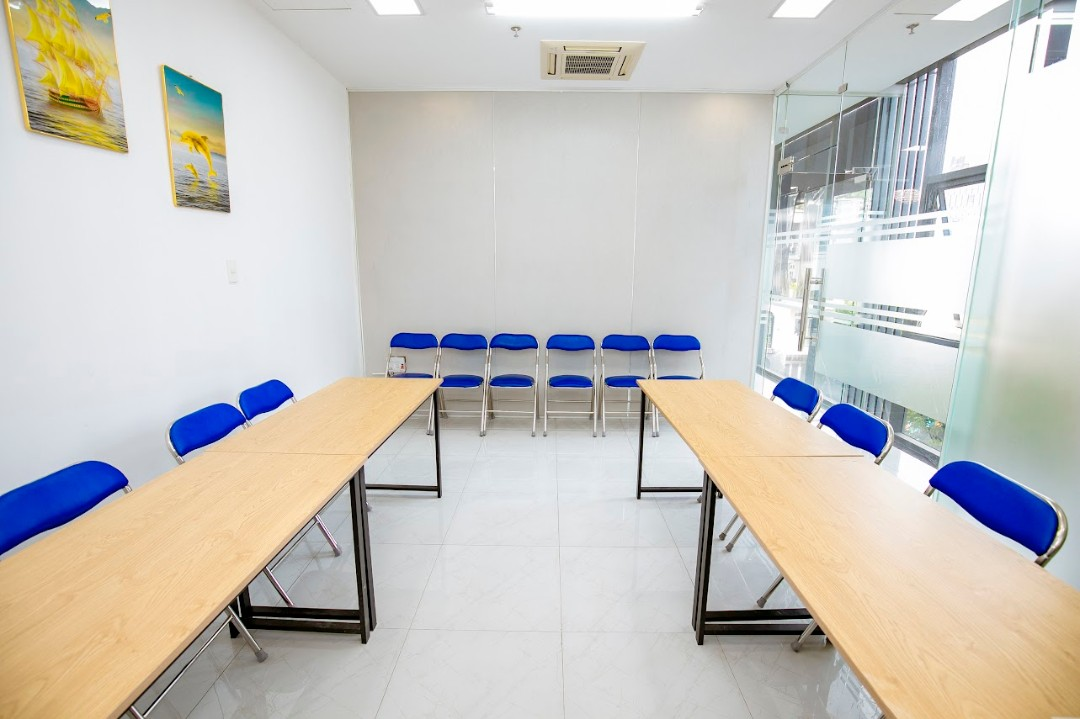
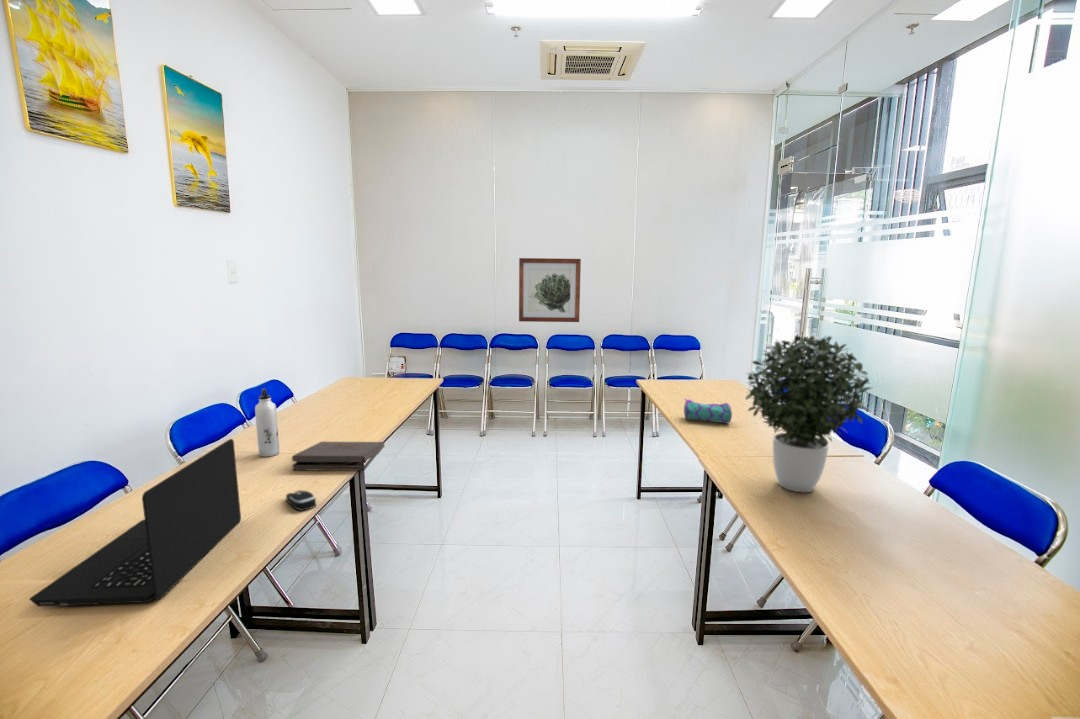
+ water bottle [254,387,281,458]
+ pizza box [291,441,386,472]
+ potted plant [744,333,873,493]
+ wall art [518,257,582,323]
+ laptop [28,438,242,608]
+ pencil case [683,397,733,424]
+ computer mouse [285,489,317,512]
